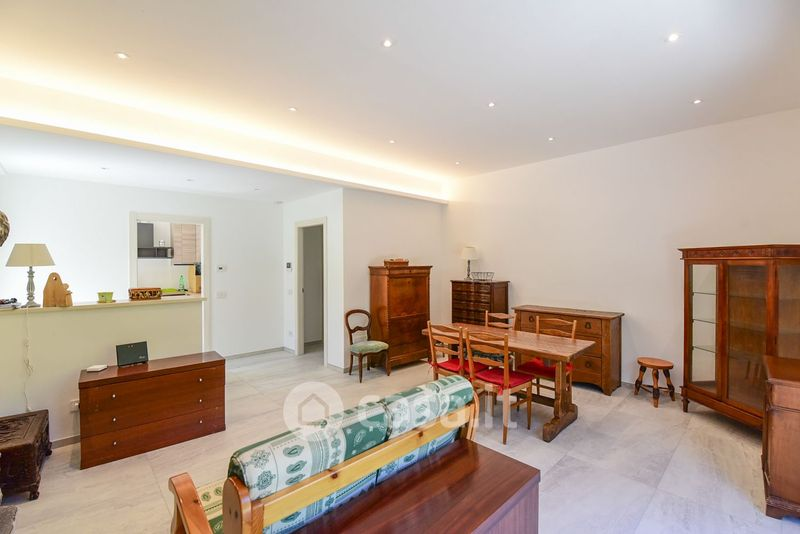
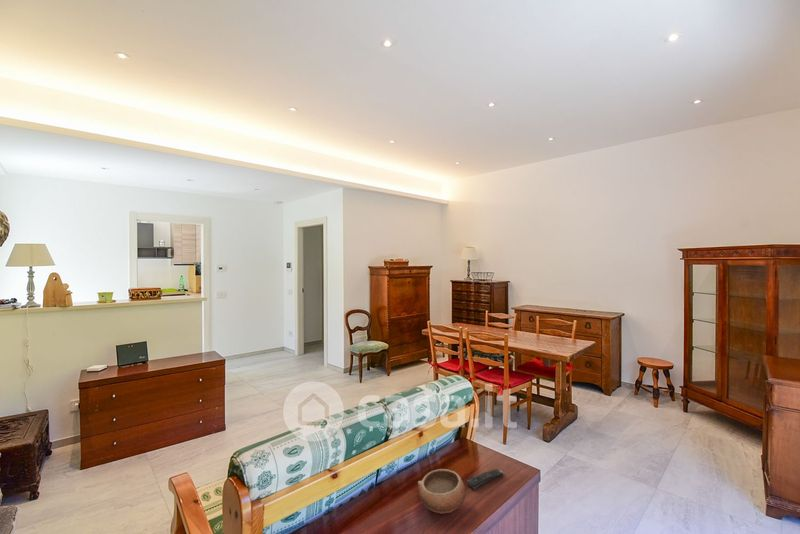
+ remote control [466,468,504,490]
+ bowl [417,468,467,515]
